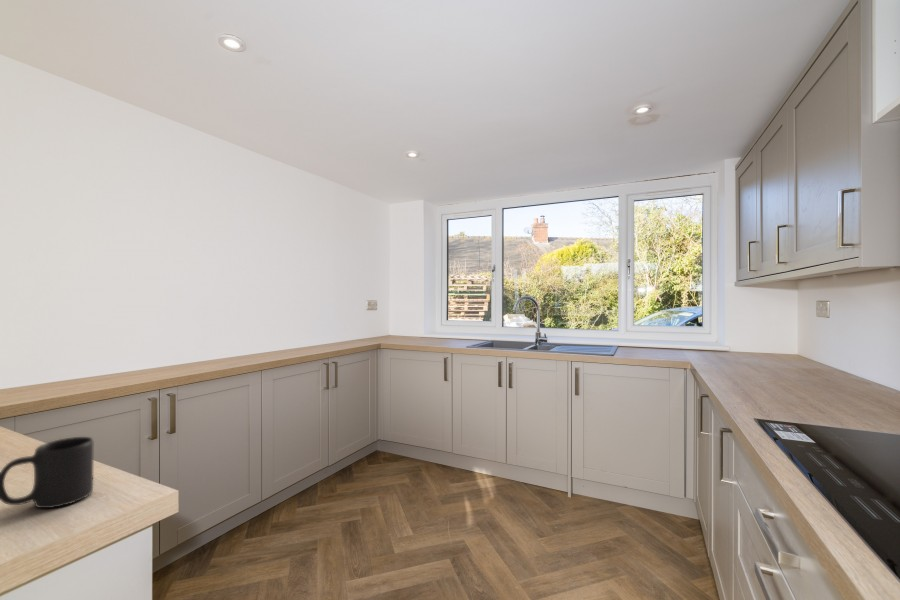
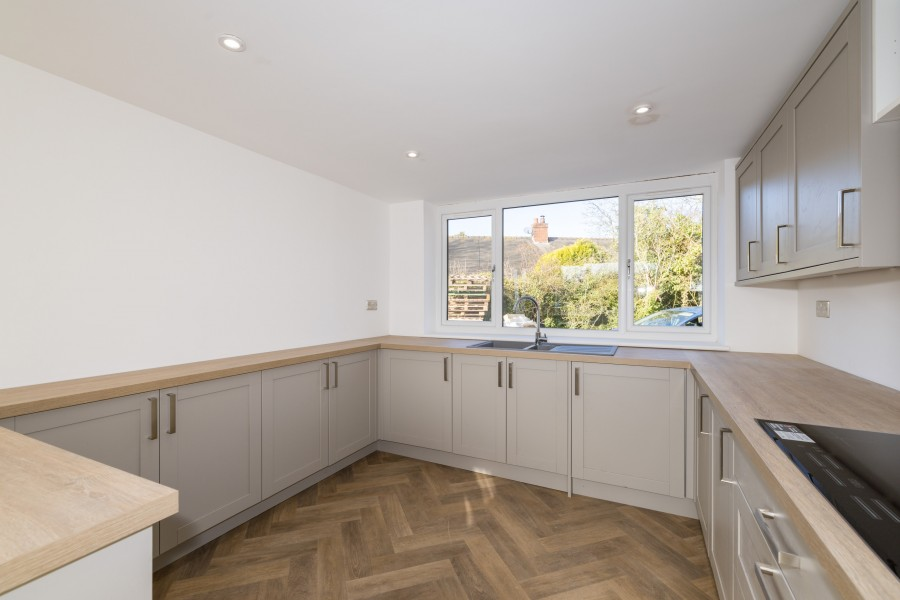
- mug [0,436,94,509]
